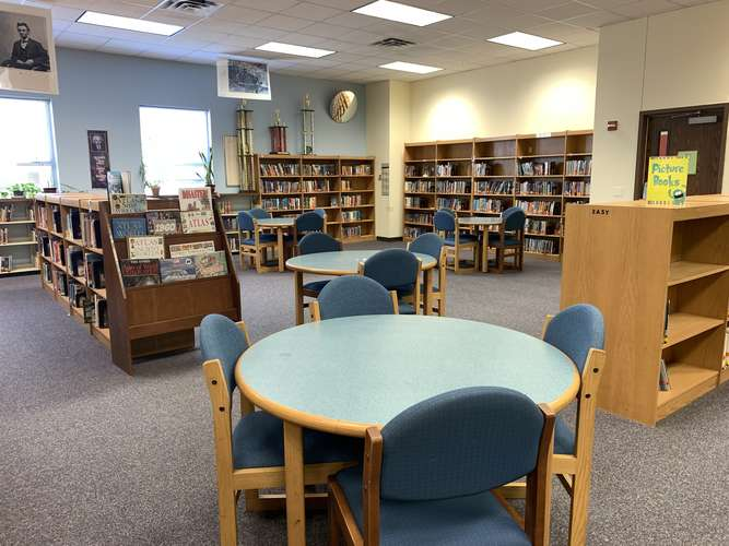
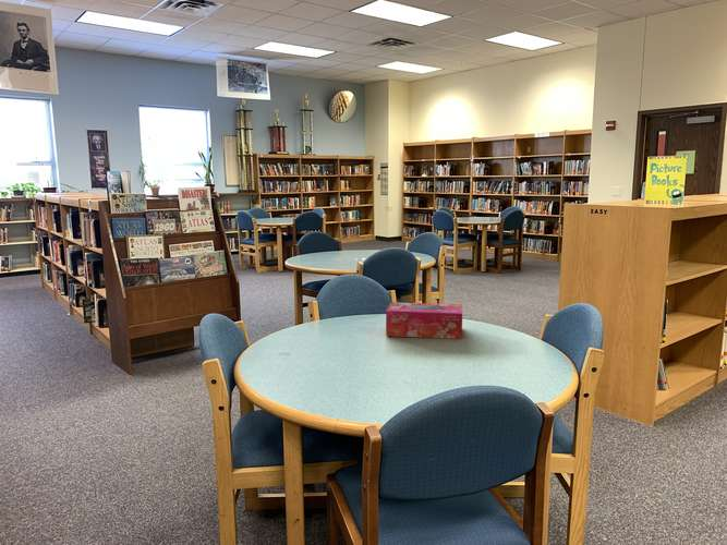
+ tissue box [385,301,463,340]
